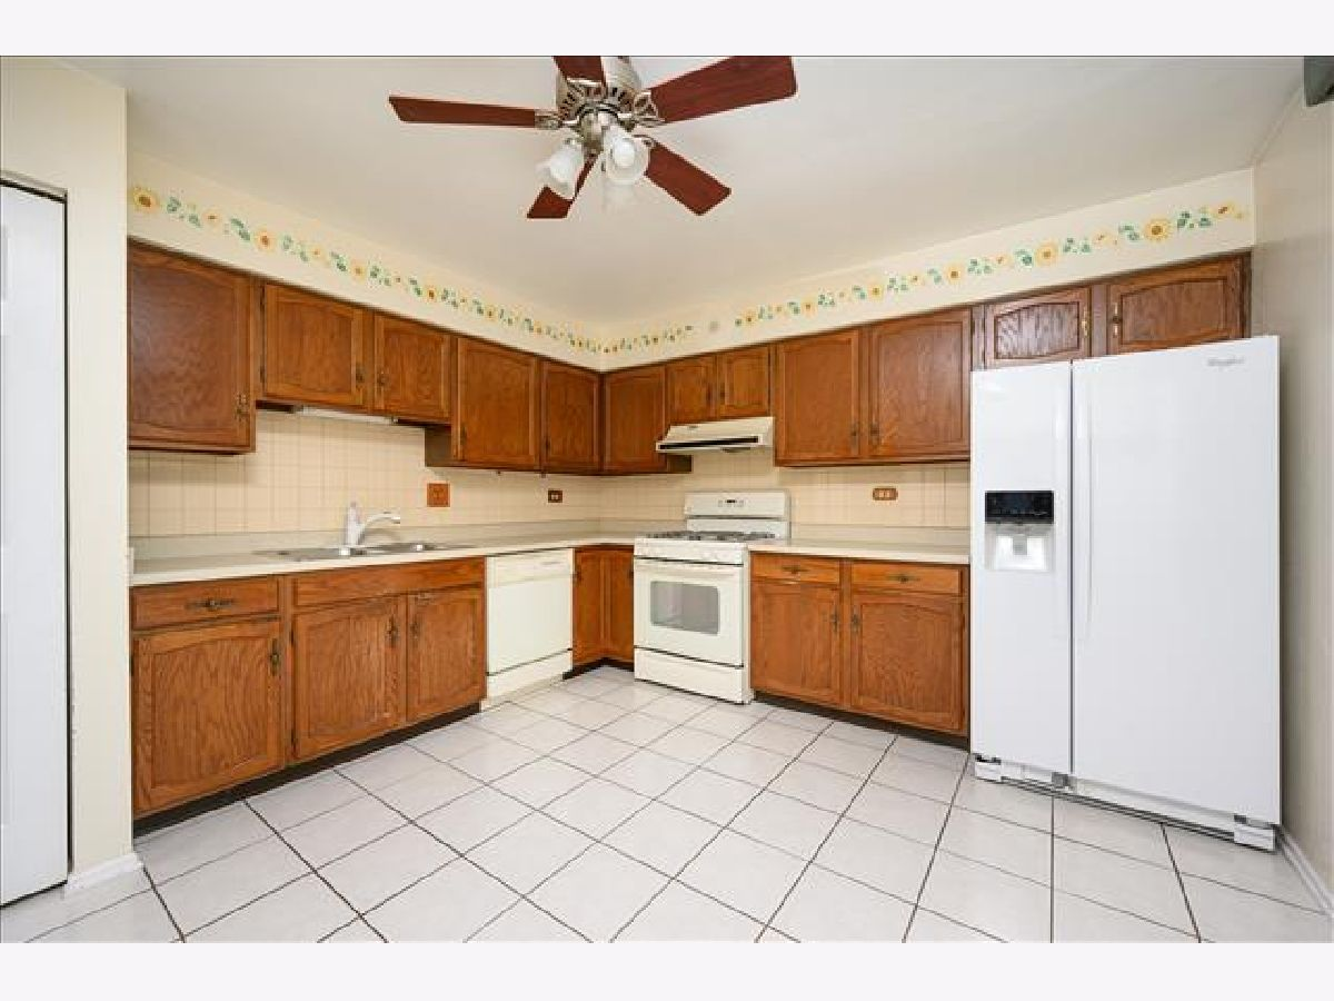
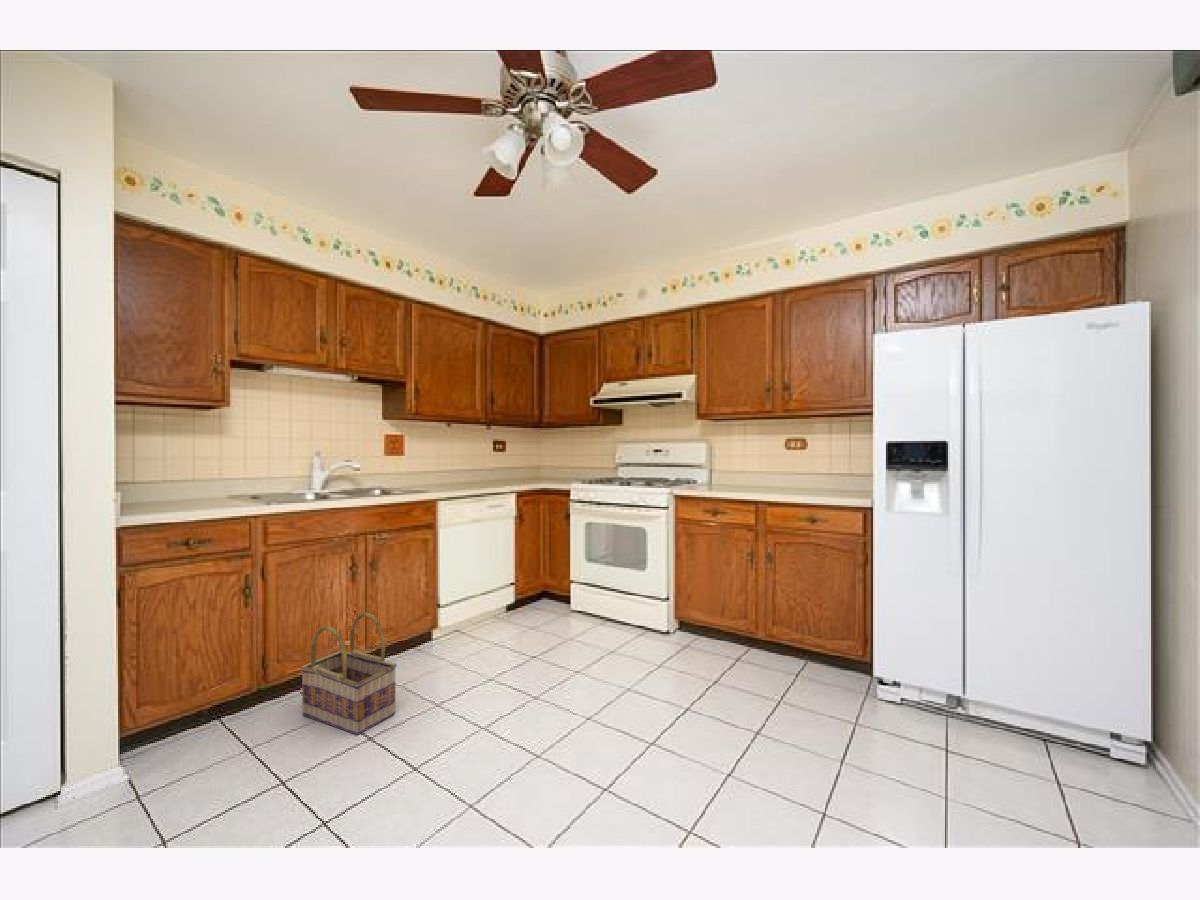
+ basket [300,611,398,736]
